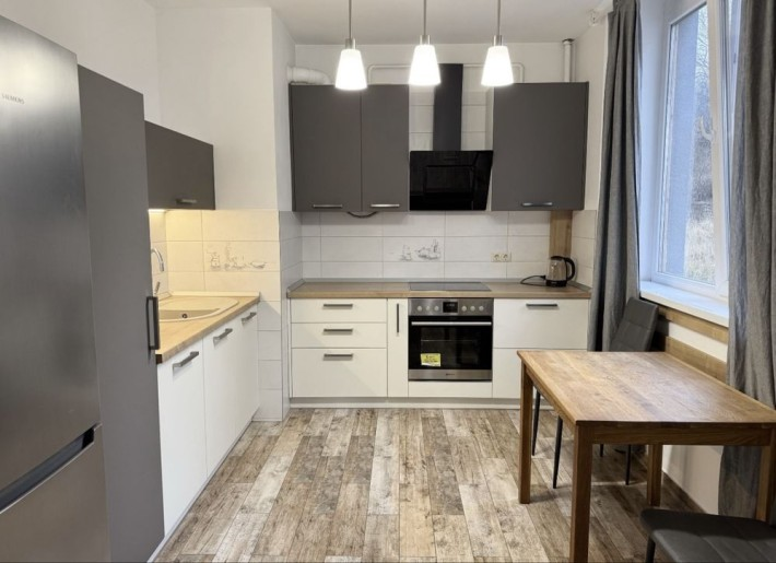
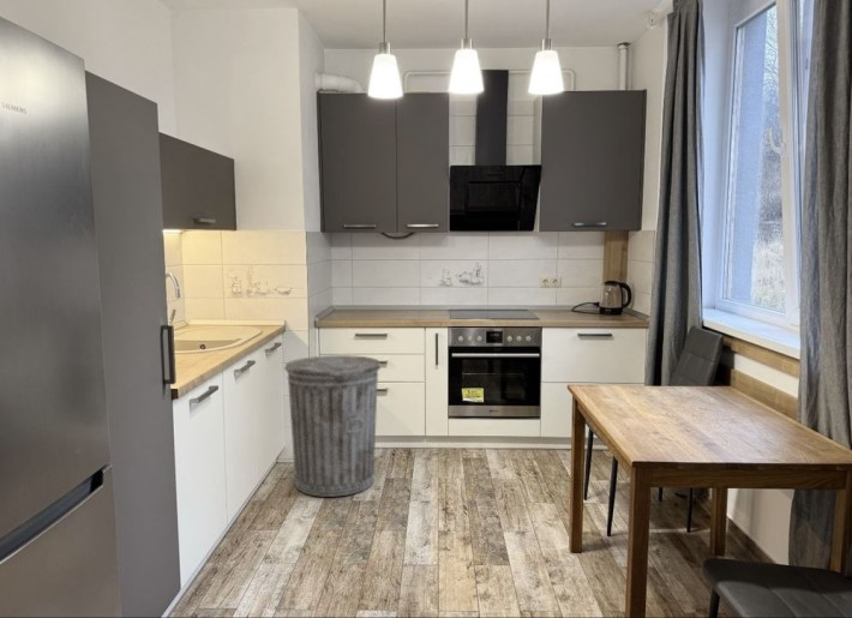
+ trash can [283,354,382,498]
